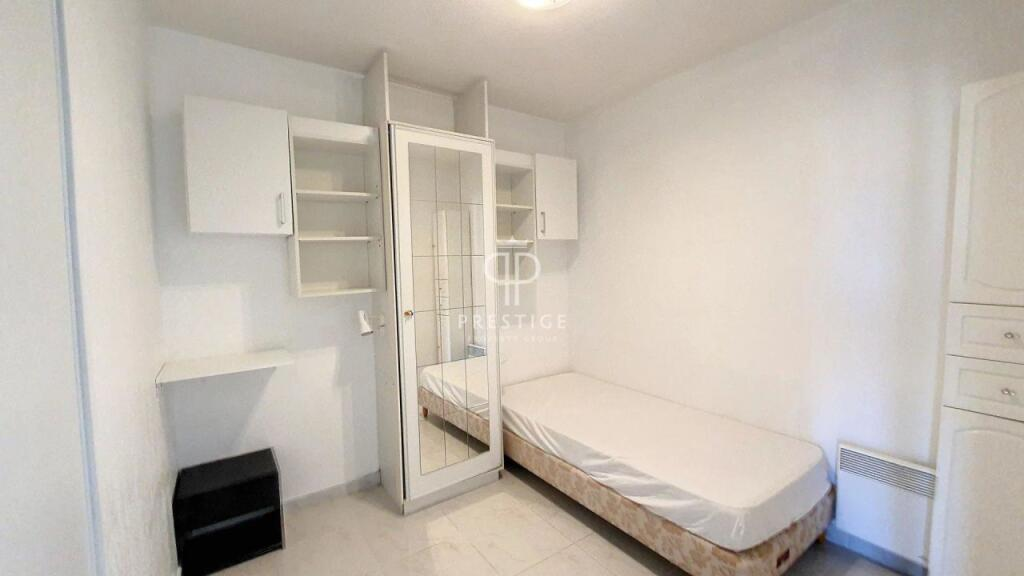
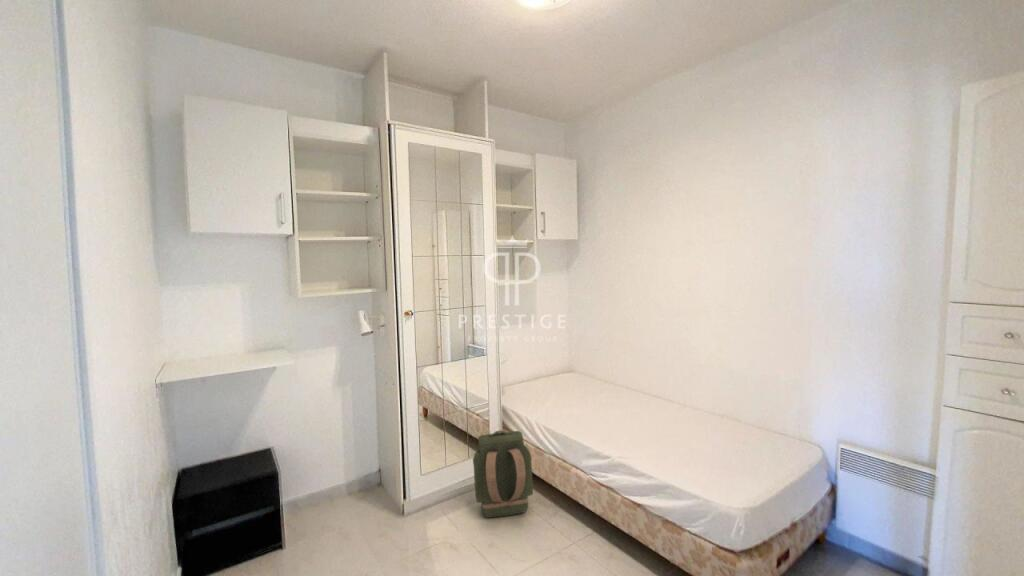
+ backpack [472,430,534,519]
